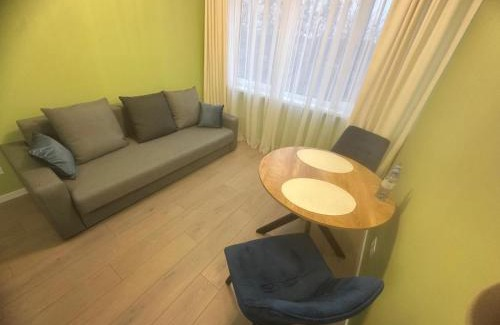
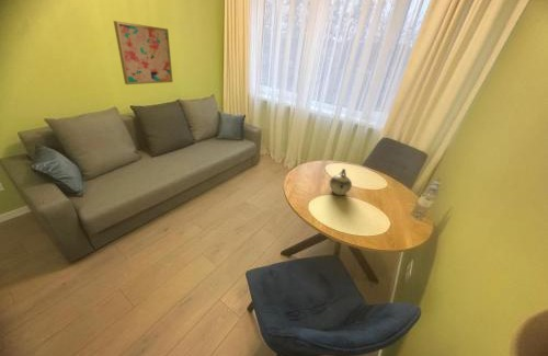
+ wall art [113,20,174,85]
+ teapot [329,168,353,196]
